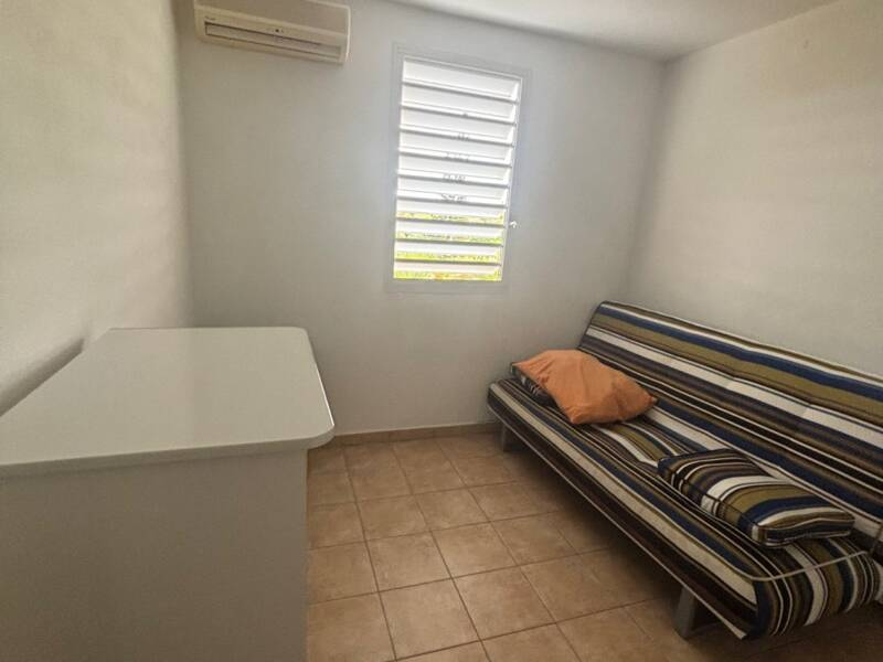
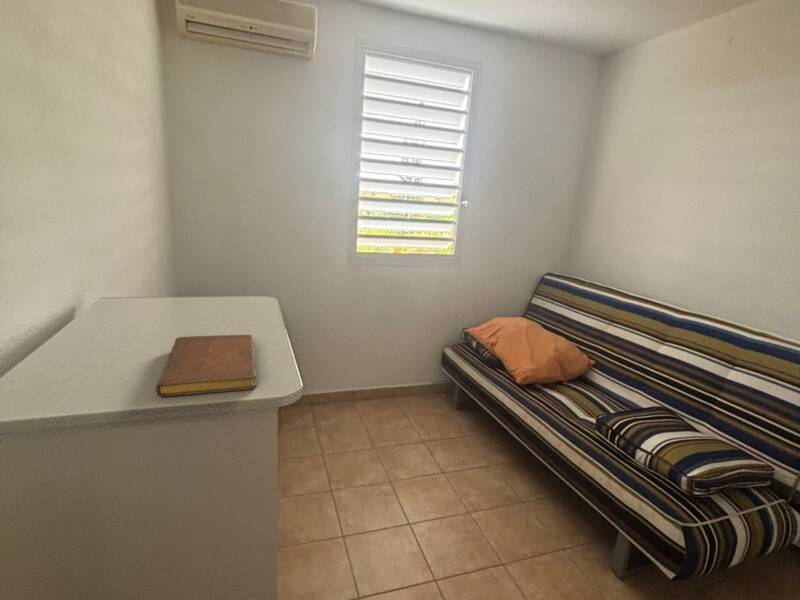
+ notebook [155,334,257,398]
